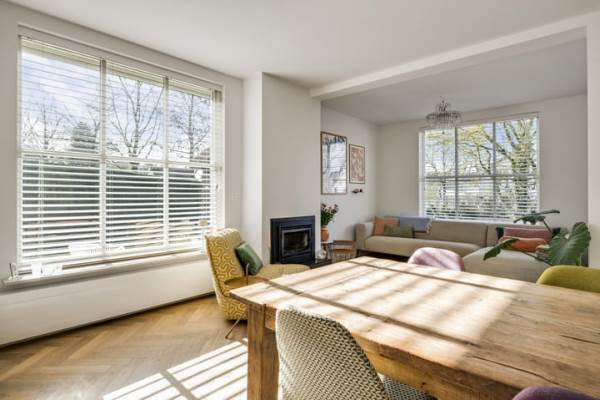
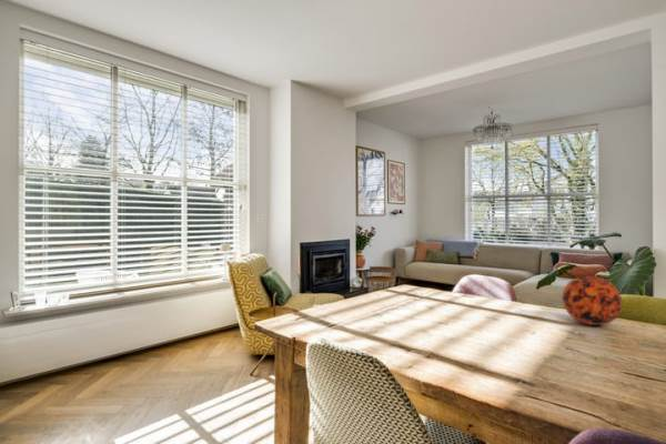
+ decorative ball [562,275,624,326]
